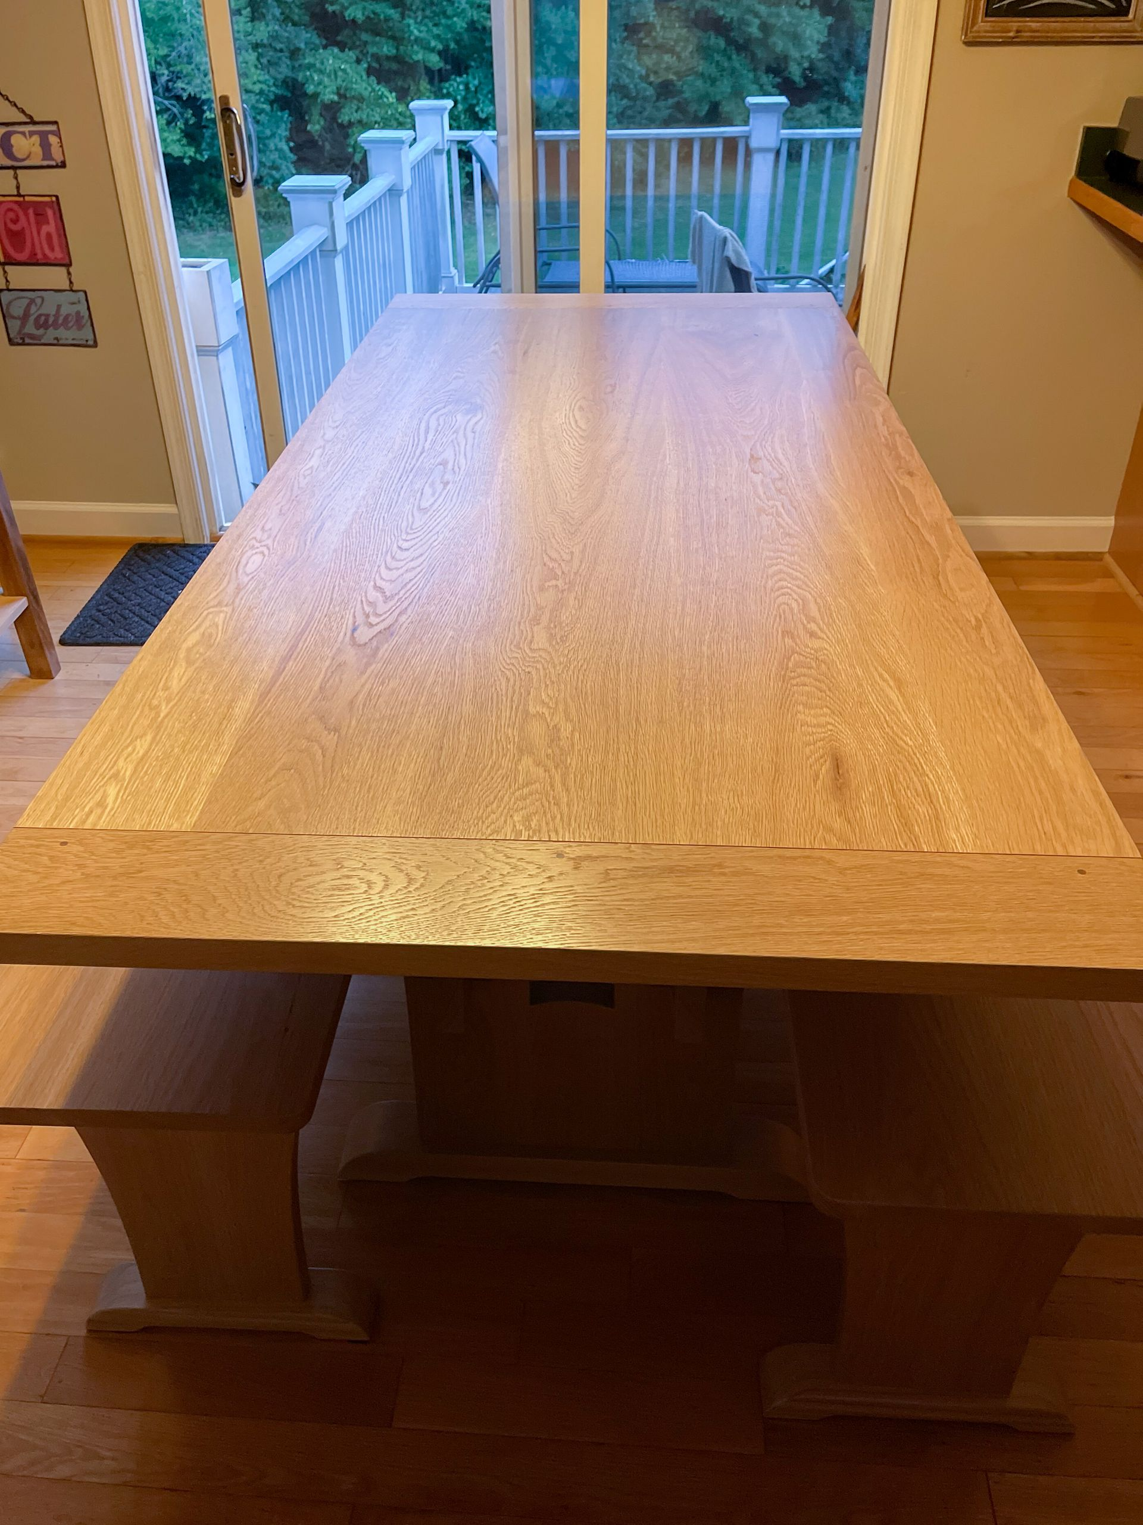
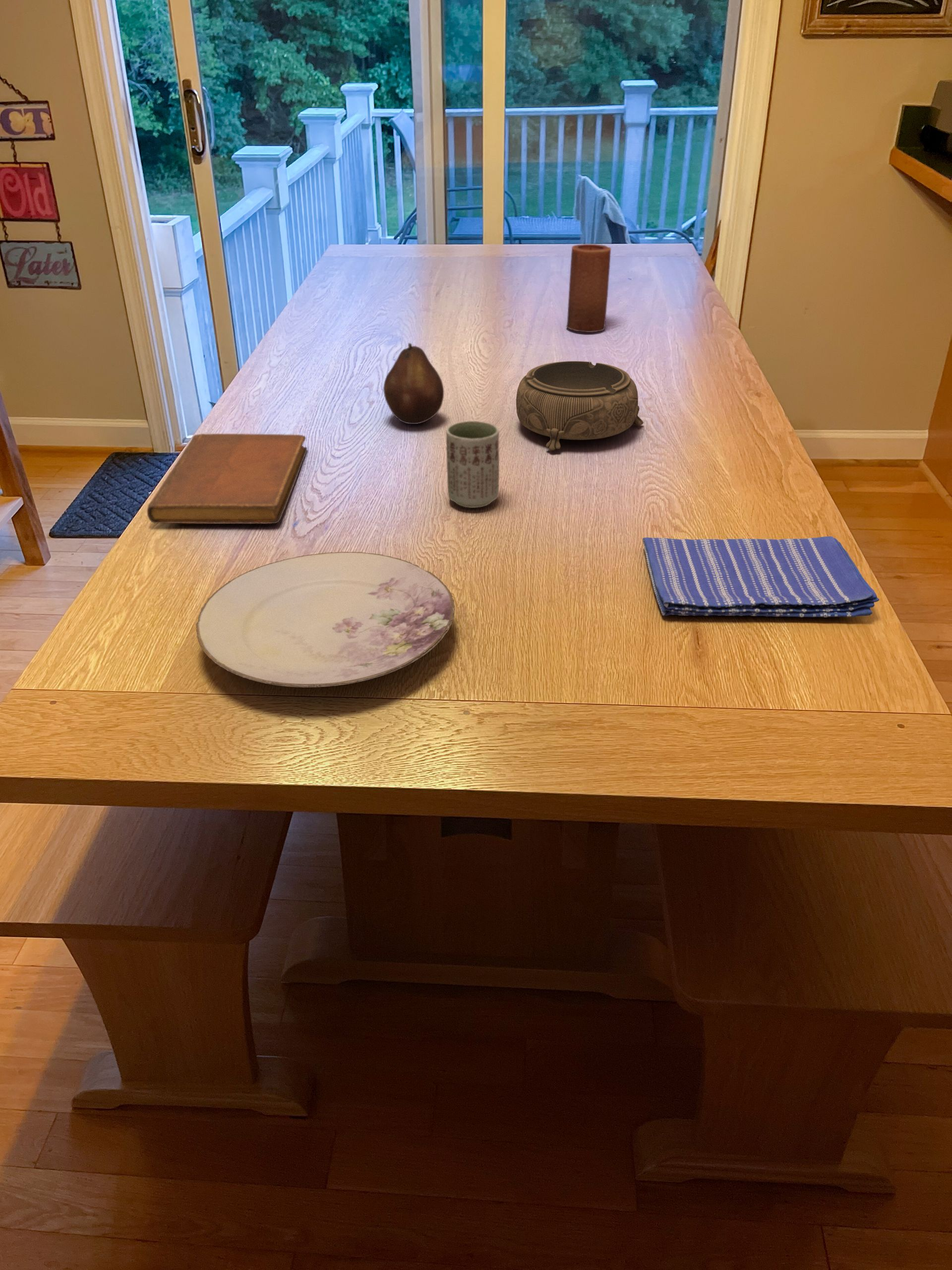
+ notebook [147,433,307,524]
+ cup [446,420,500,508]
+ candle [566,244,611,333]
+ plate [195,551,455,688]
+ decorative bowl [516,361,644,451]
+ dish towel [642,536,880,618]
+ fruit [383,343,444,425]
